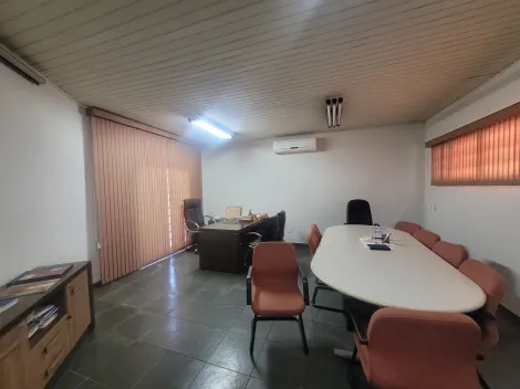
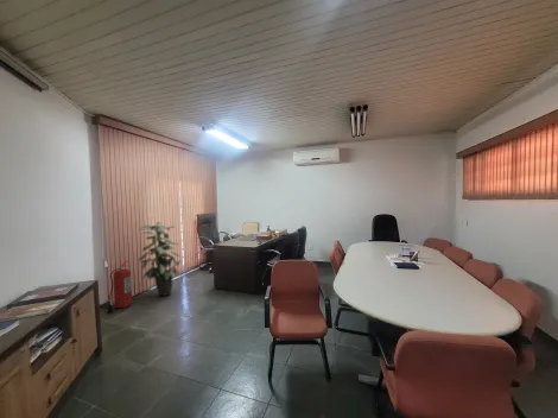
+ fire extinguisher [106,259,133,315]
+ indoor plant [138,221,183,297]
